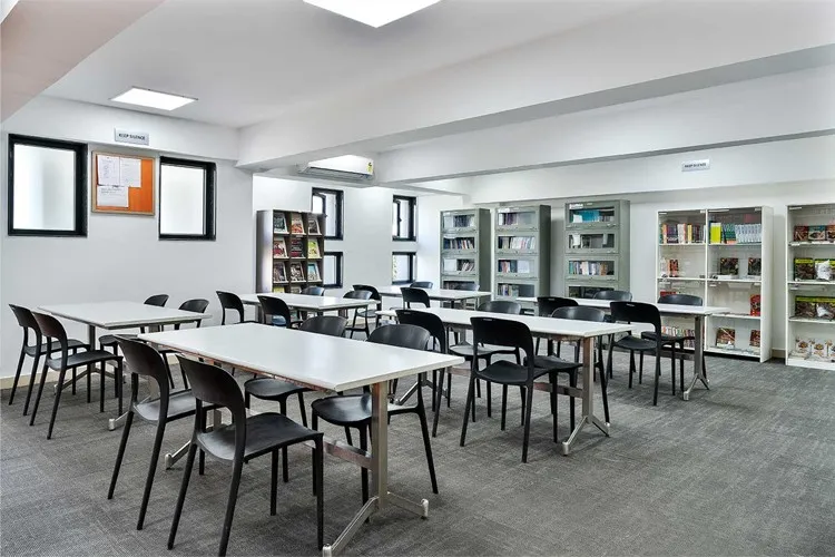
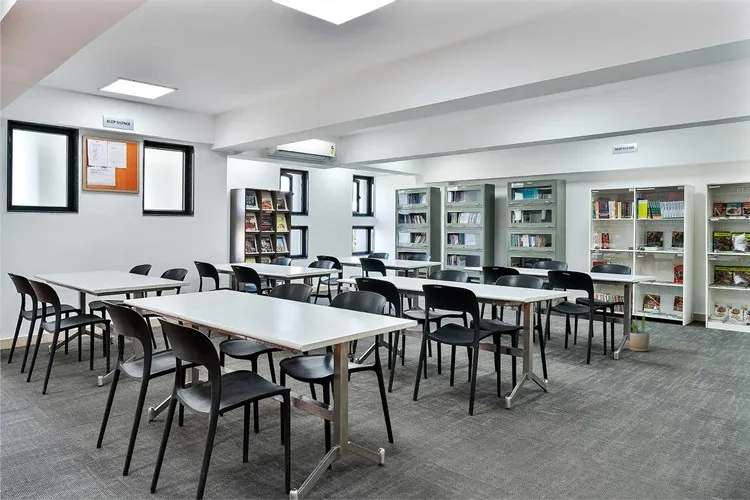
+ potted plant [627,313,650,352]
